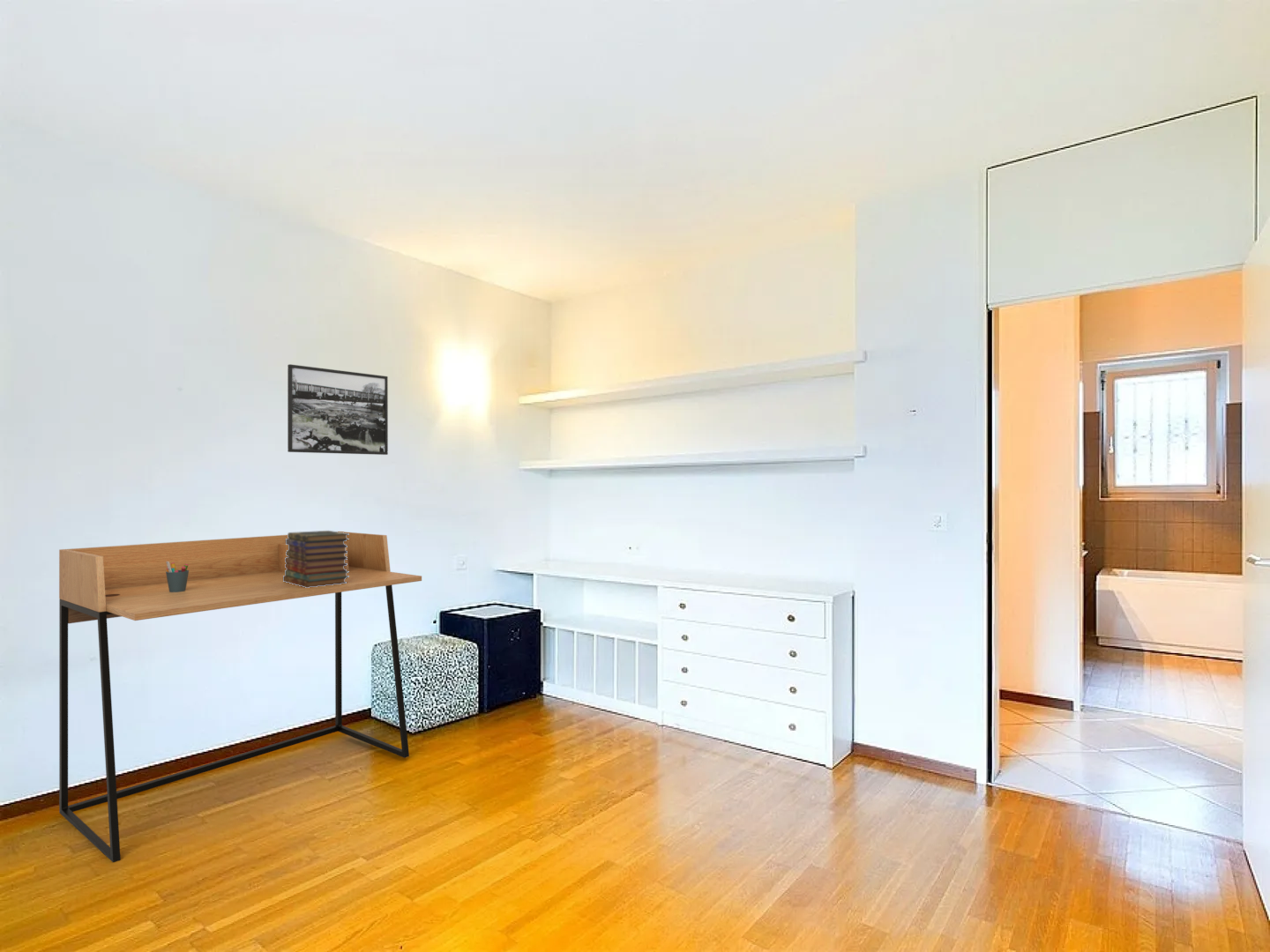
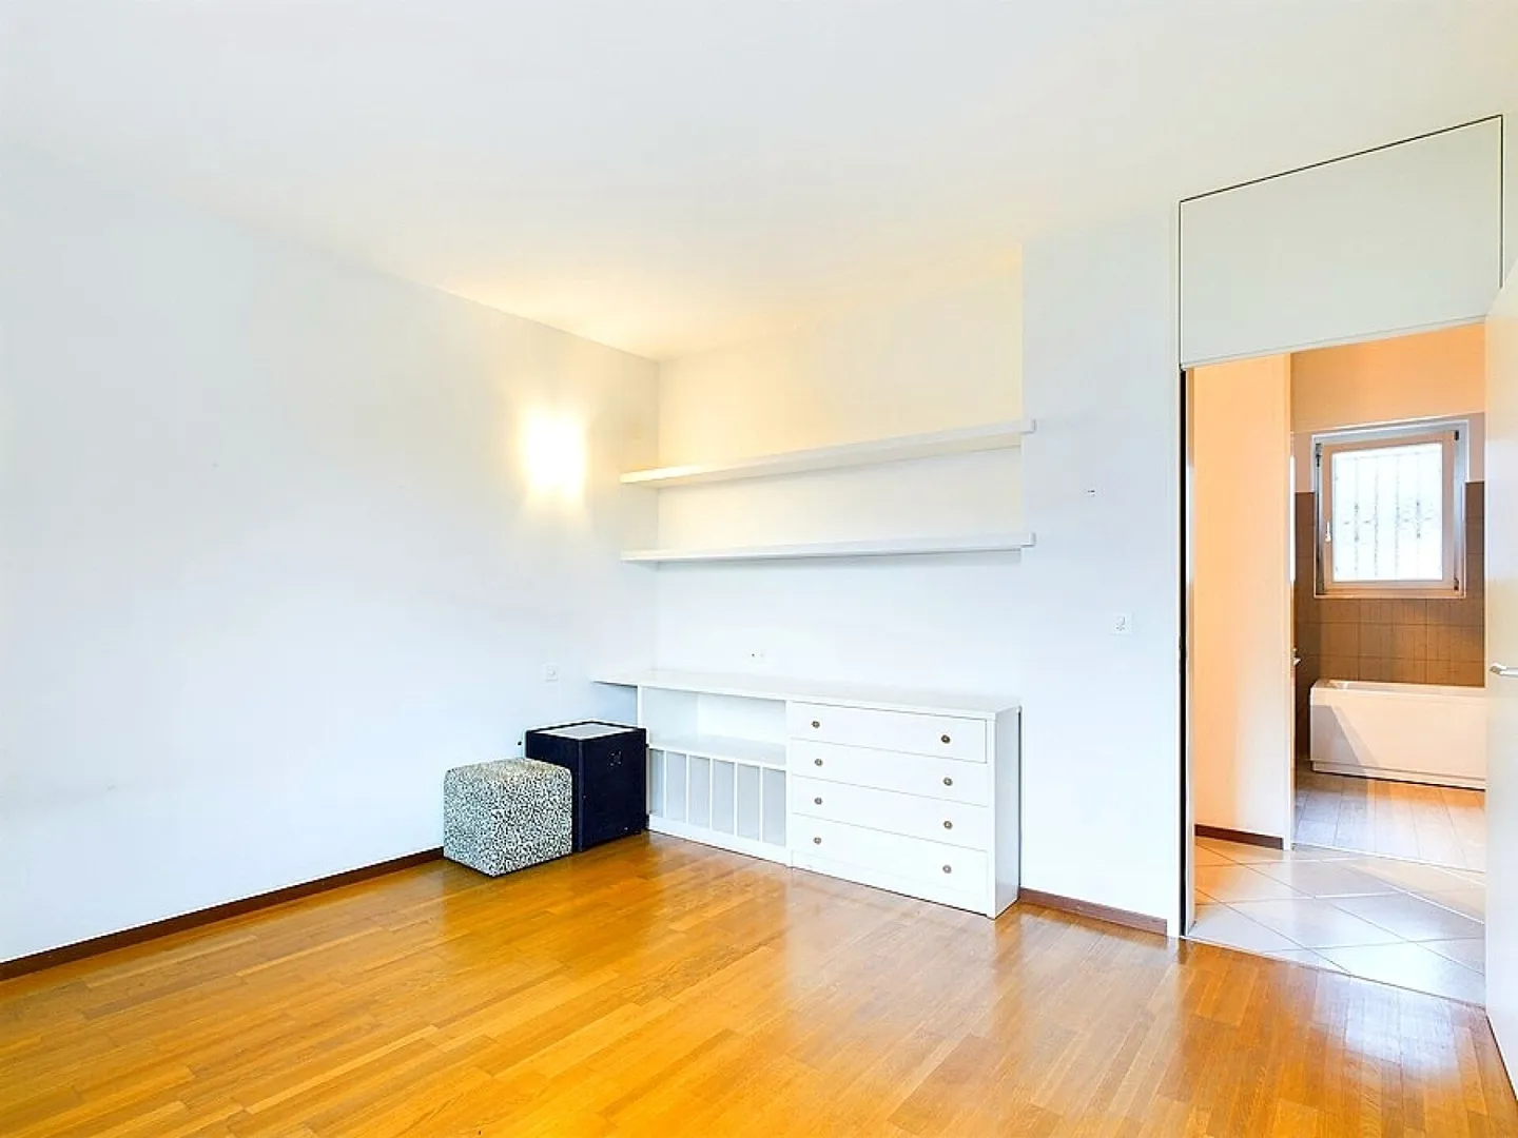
- pen holder [166,562,189,592]
- book stack [283,530,349,588]
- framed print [287,363,389,456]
- desk [58,531,422,863]
